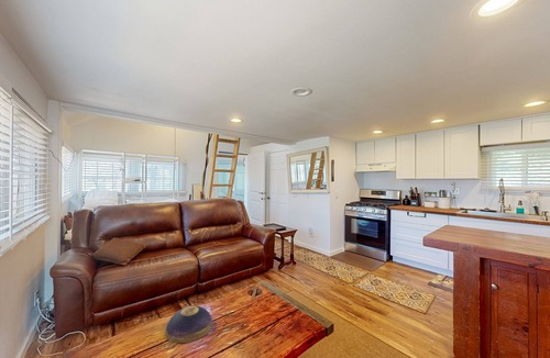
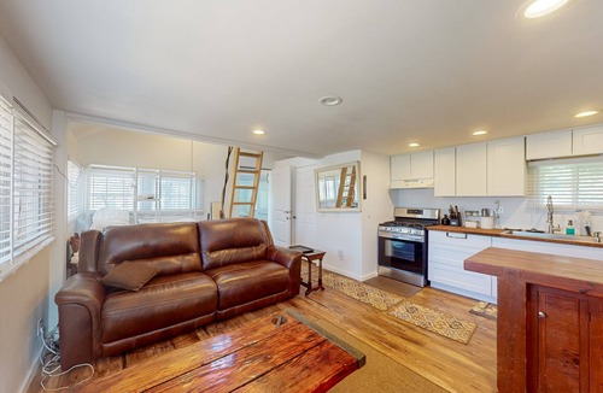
- decorative bowl [164,304,213,344]
